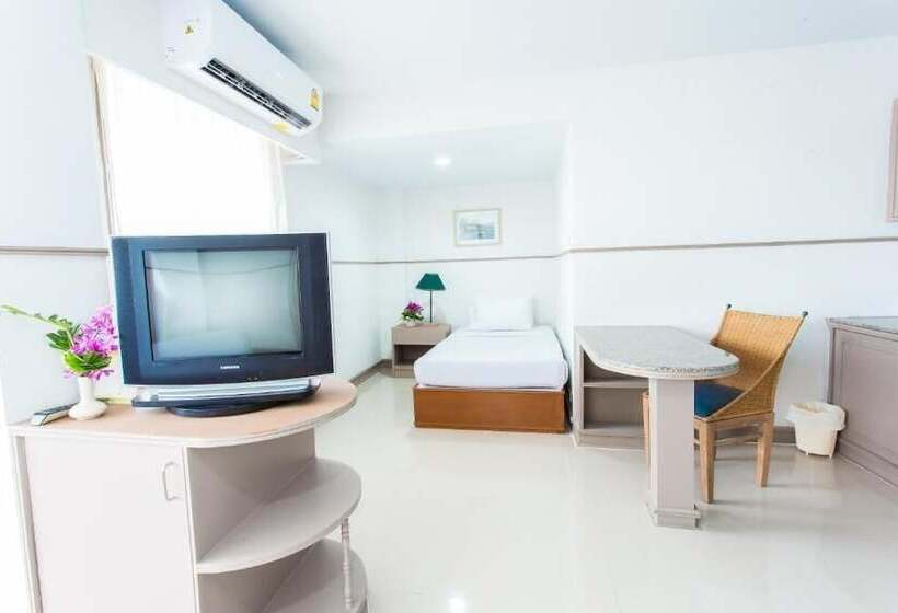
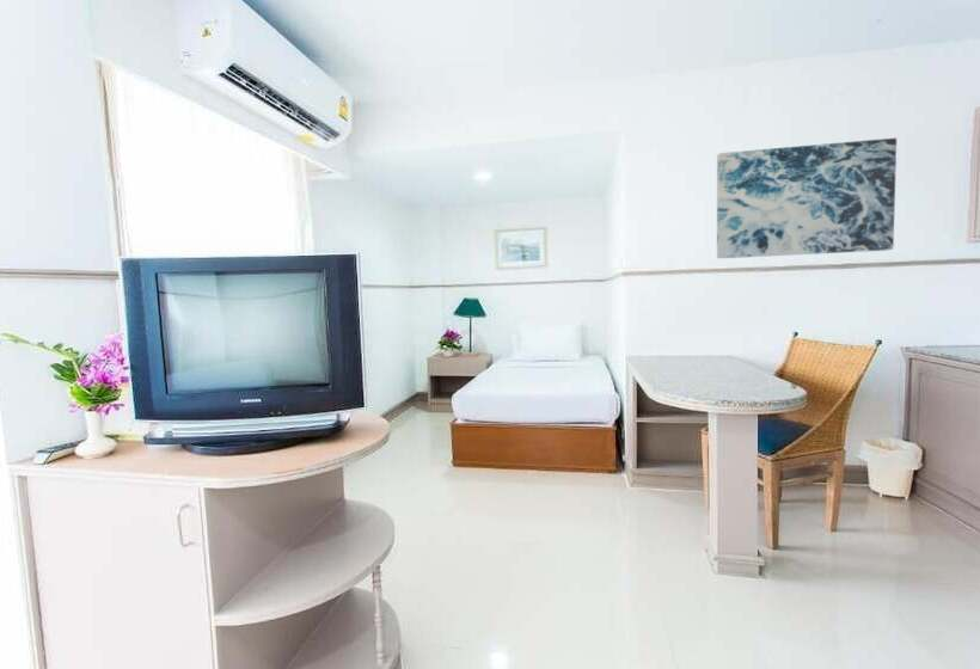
+ wall art [716,137,898,259]
